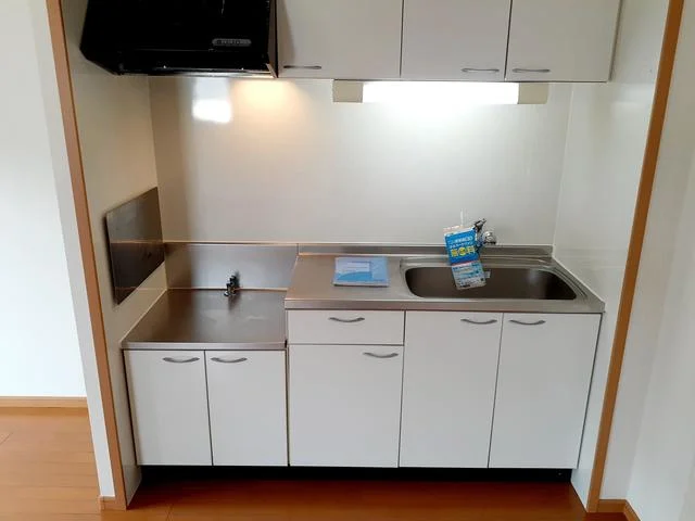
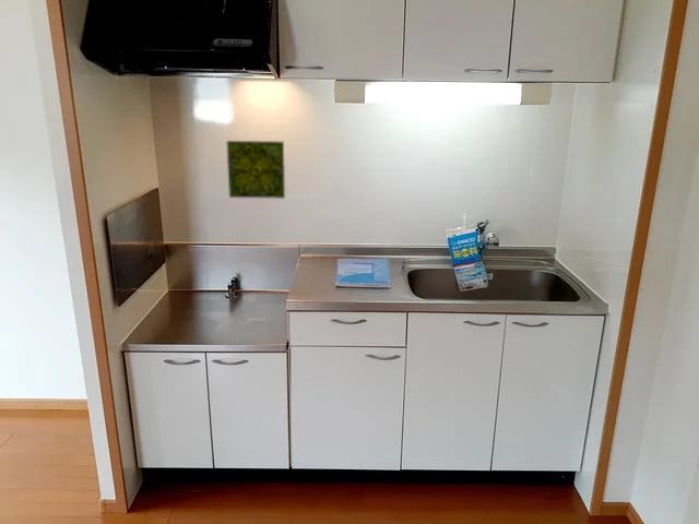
+ decorative tile [225,140,286,200]
